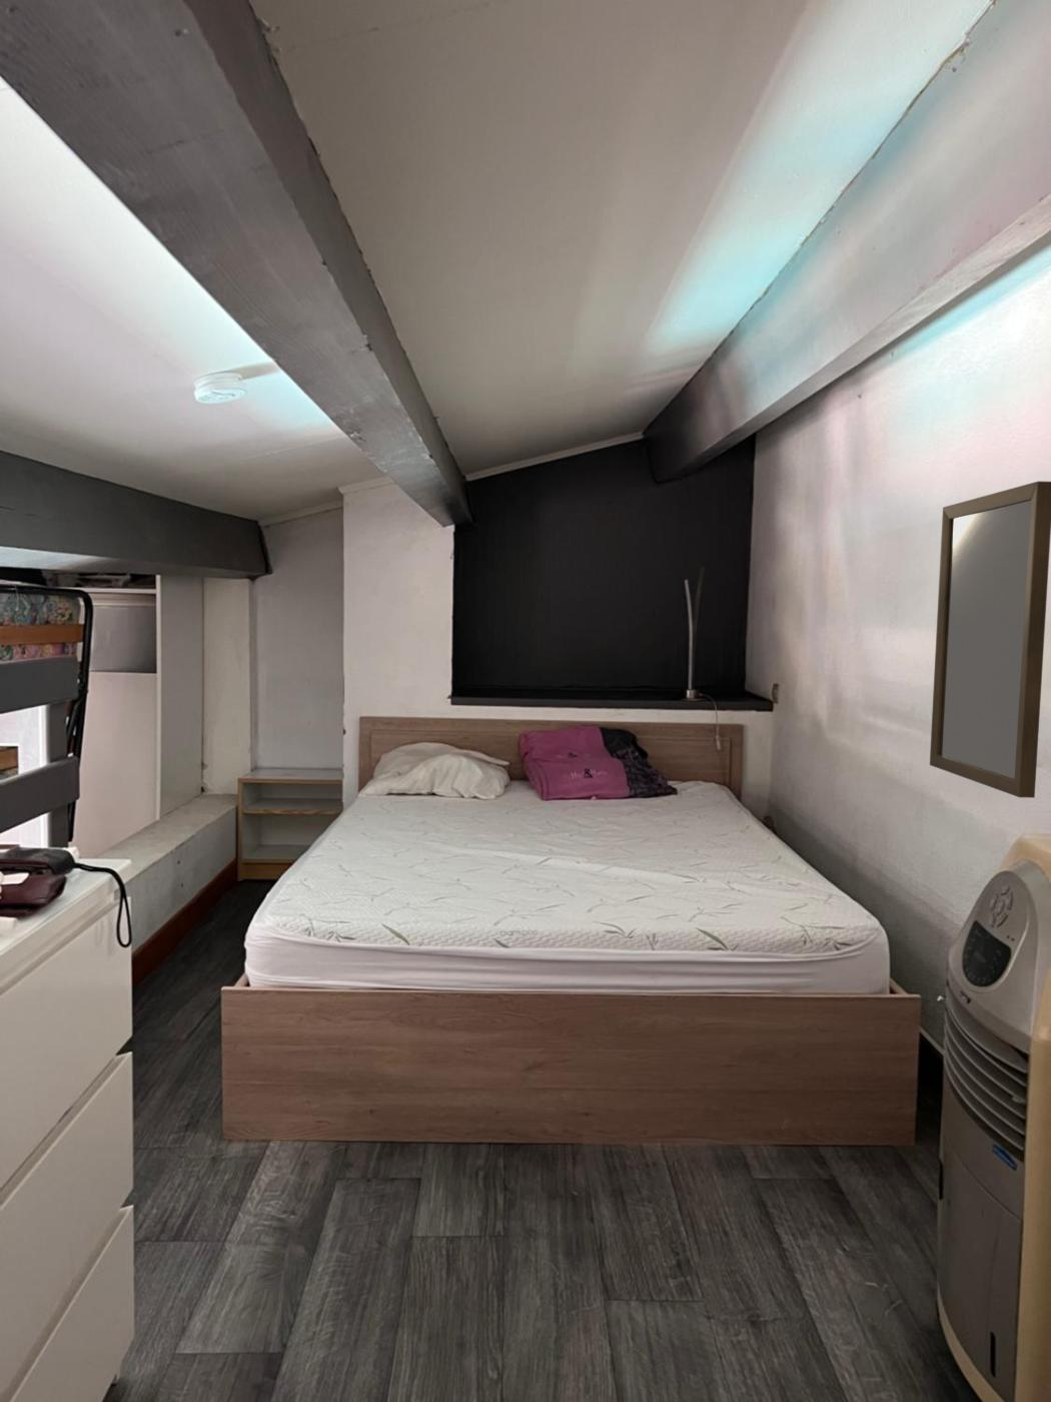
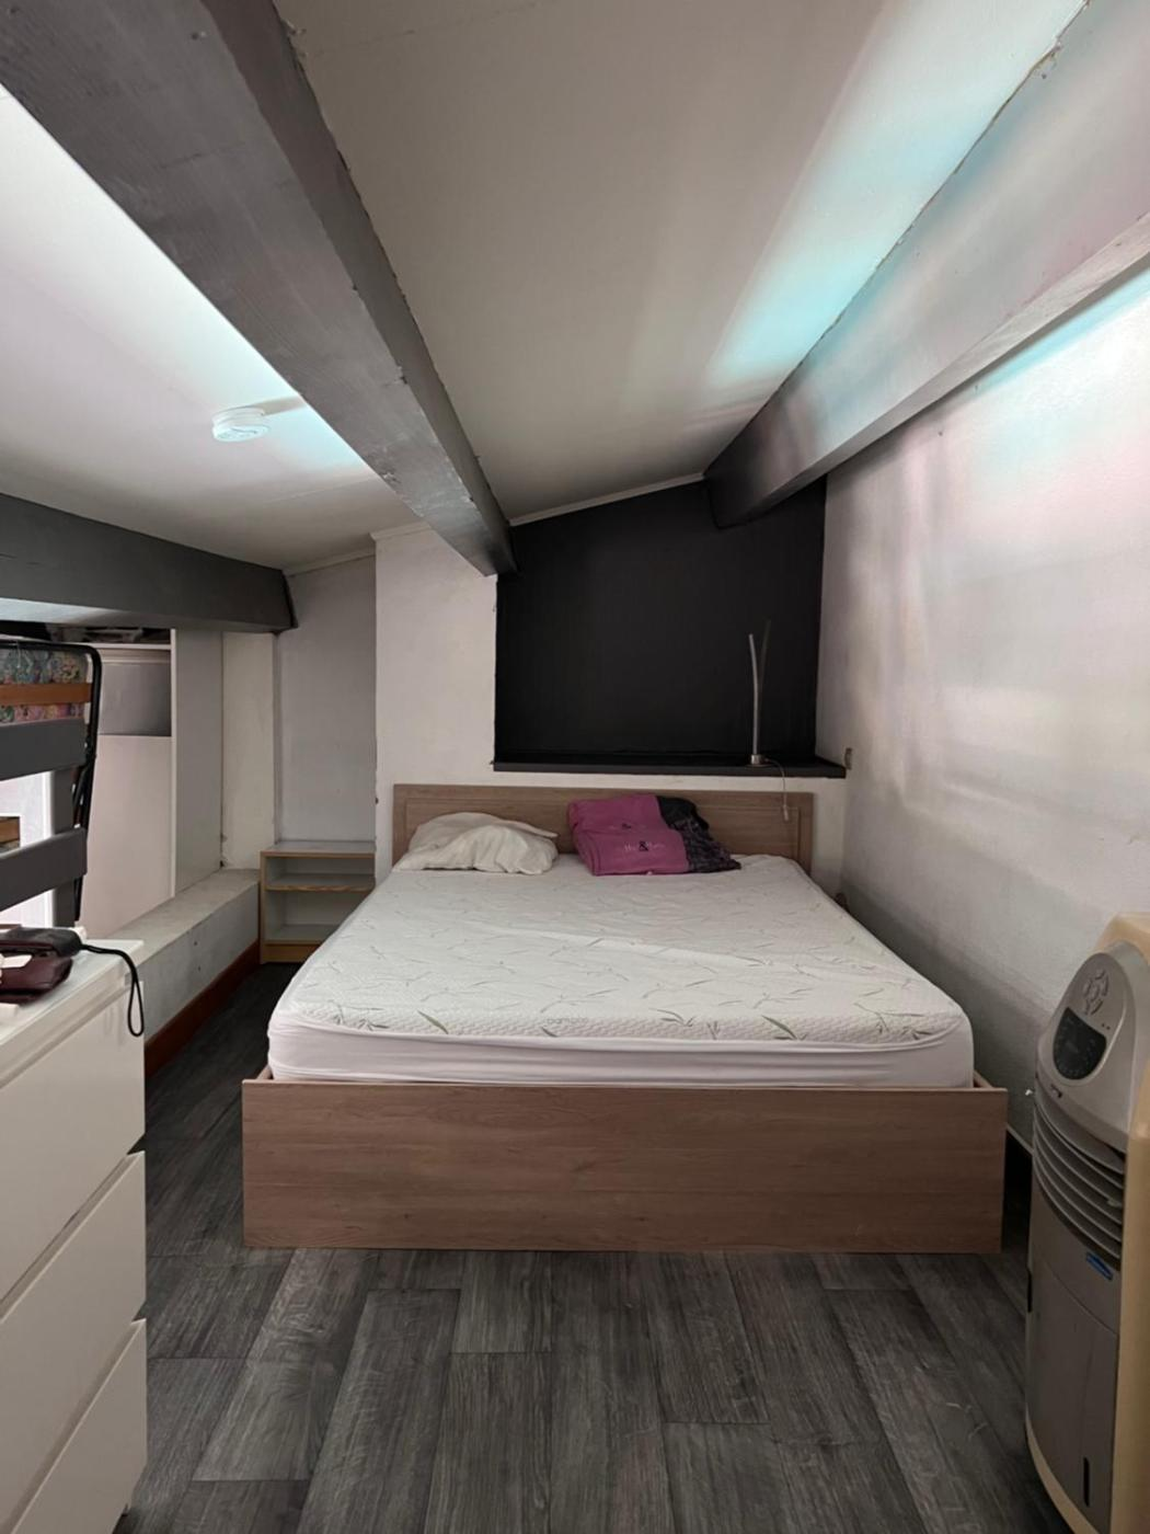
- home mirror [928,480,1051,799]
